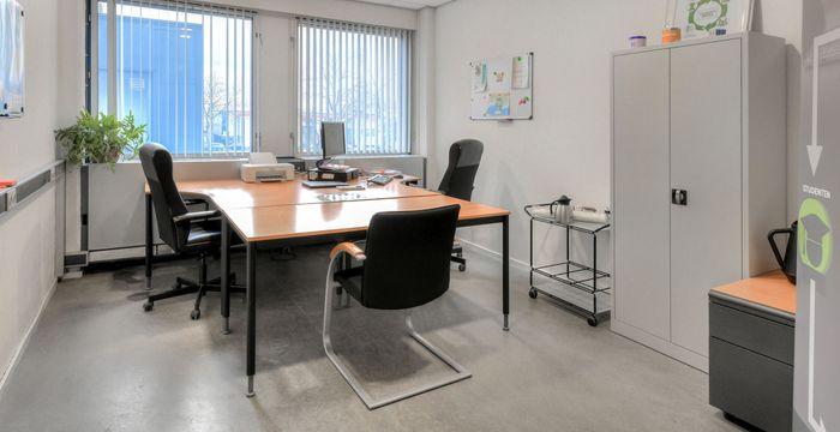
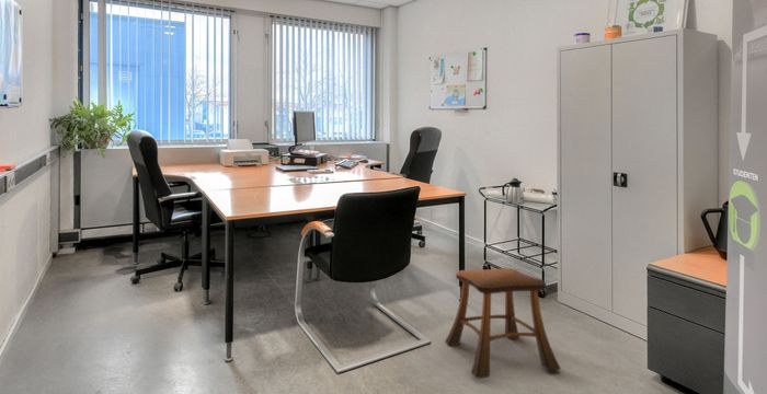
+ stool [444,267,562,380]
